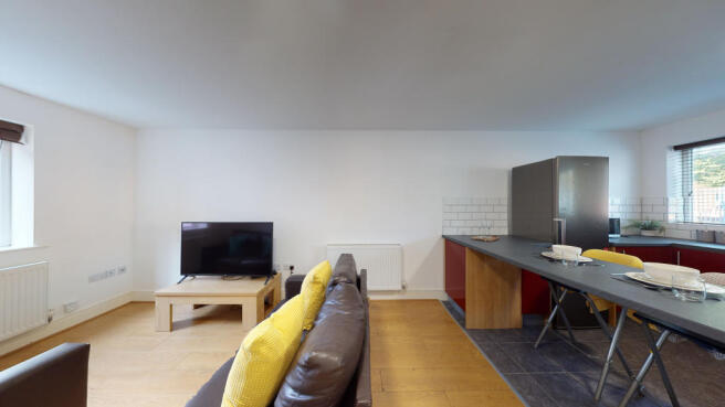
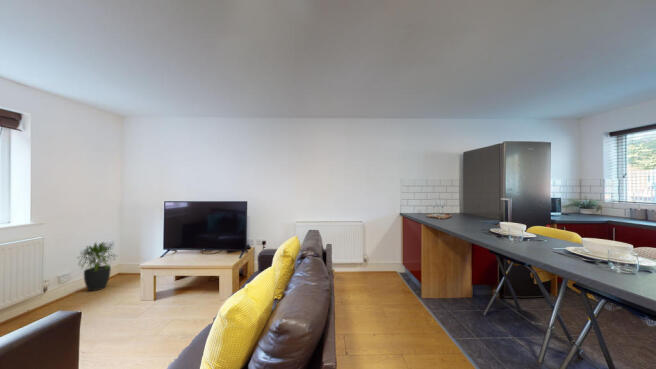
+ potted plant [75,241,118,292]
